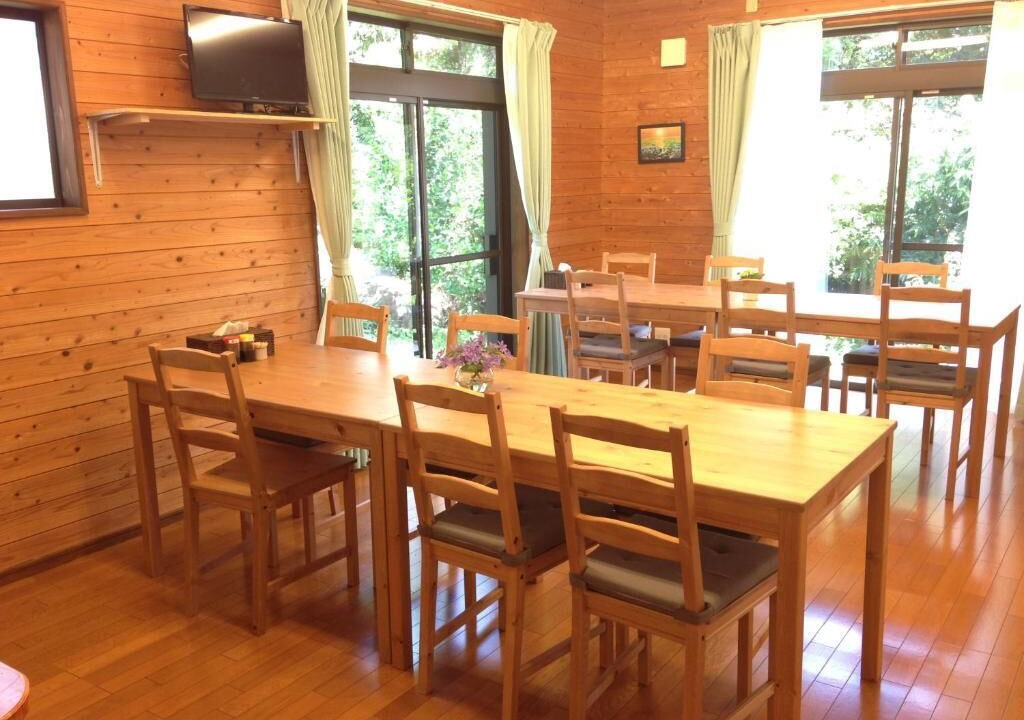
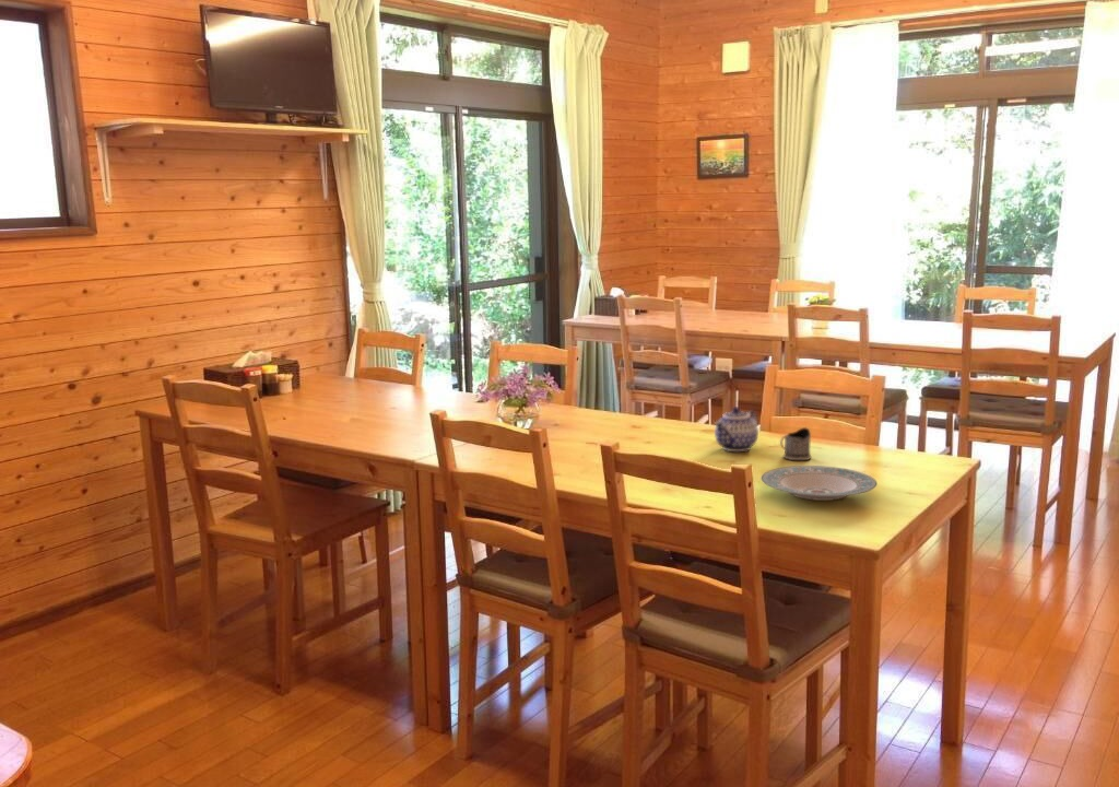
+ teapot [714,406,759,453]
+ tea glass holder [779,426,812,461]
+ plate [761,465,879,502]
